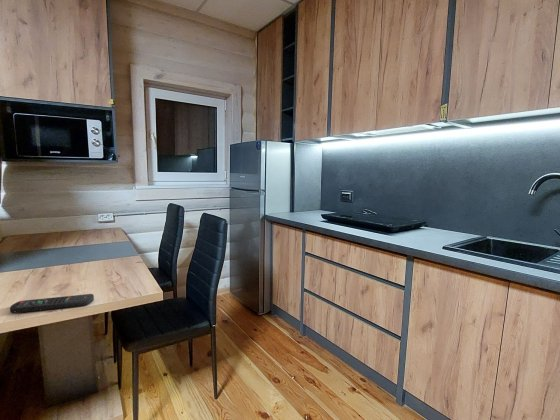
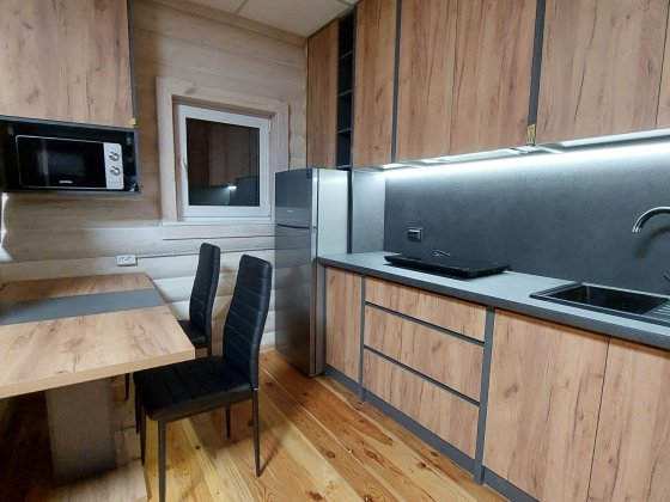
- remote control [9,293,95,314]
